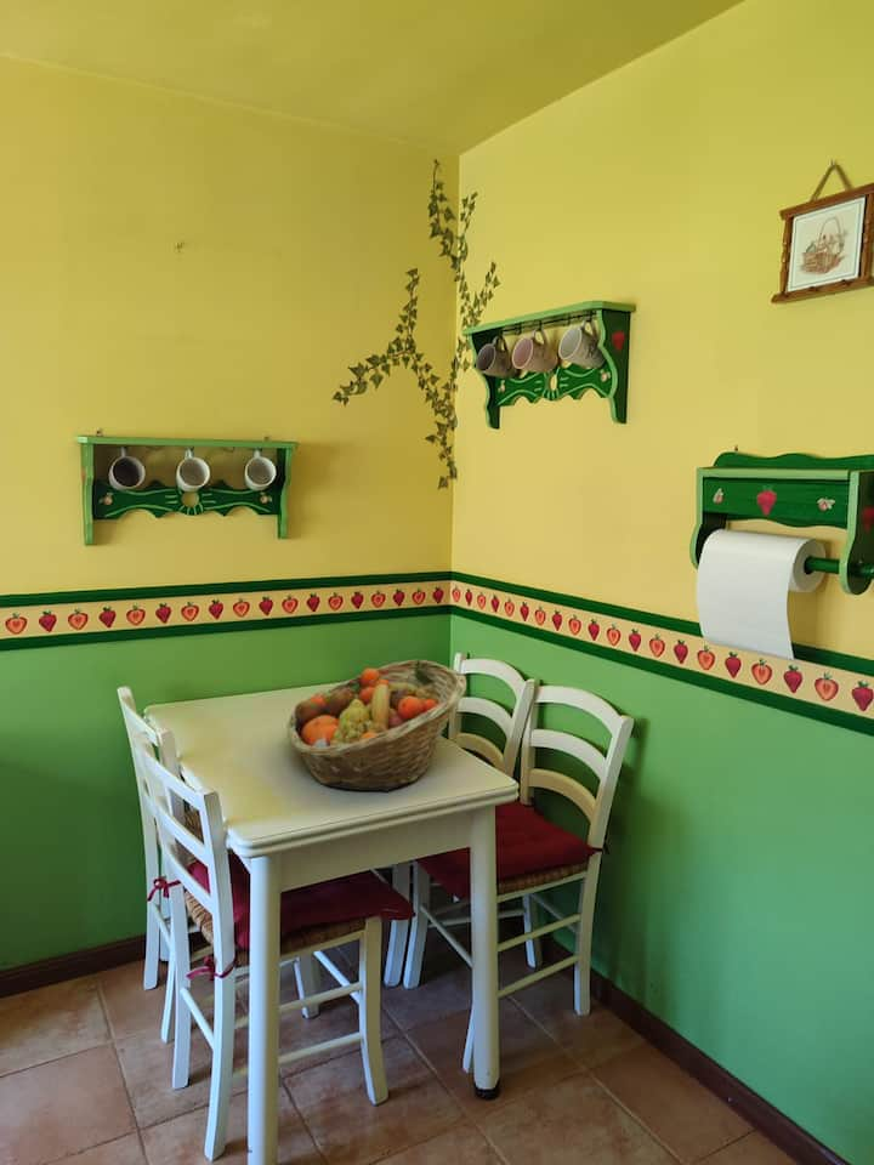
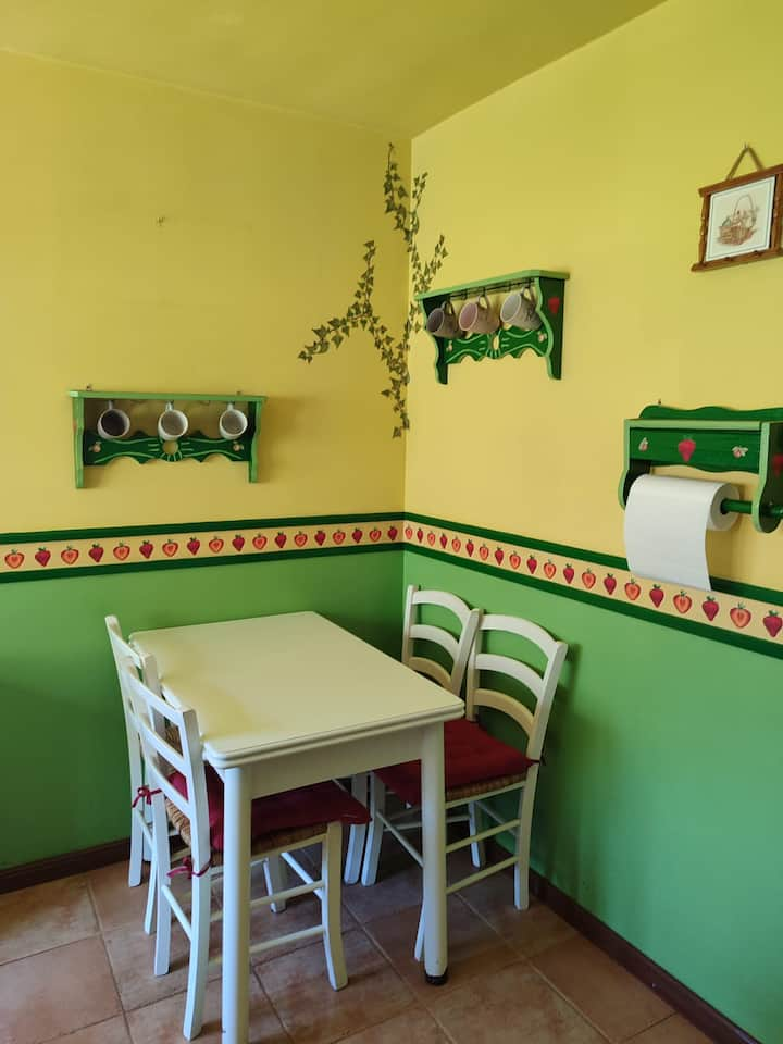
- fruit basket [285,658,467,792]
